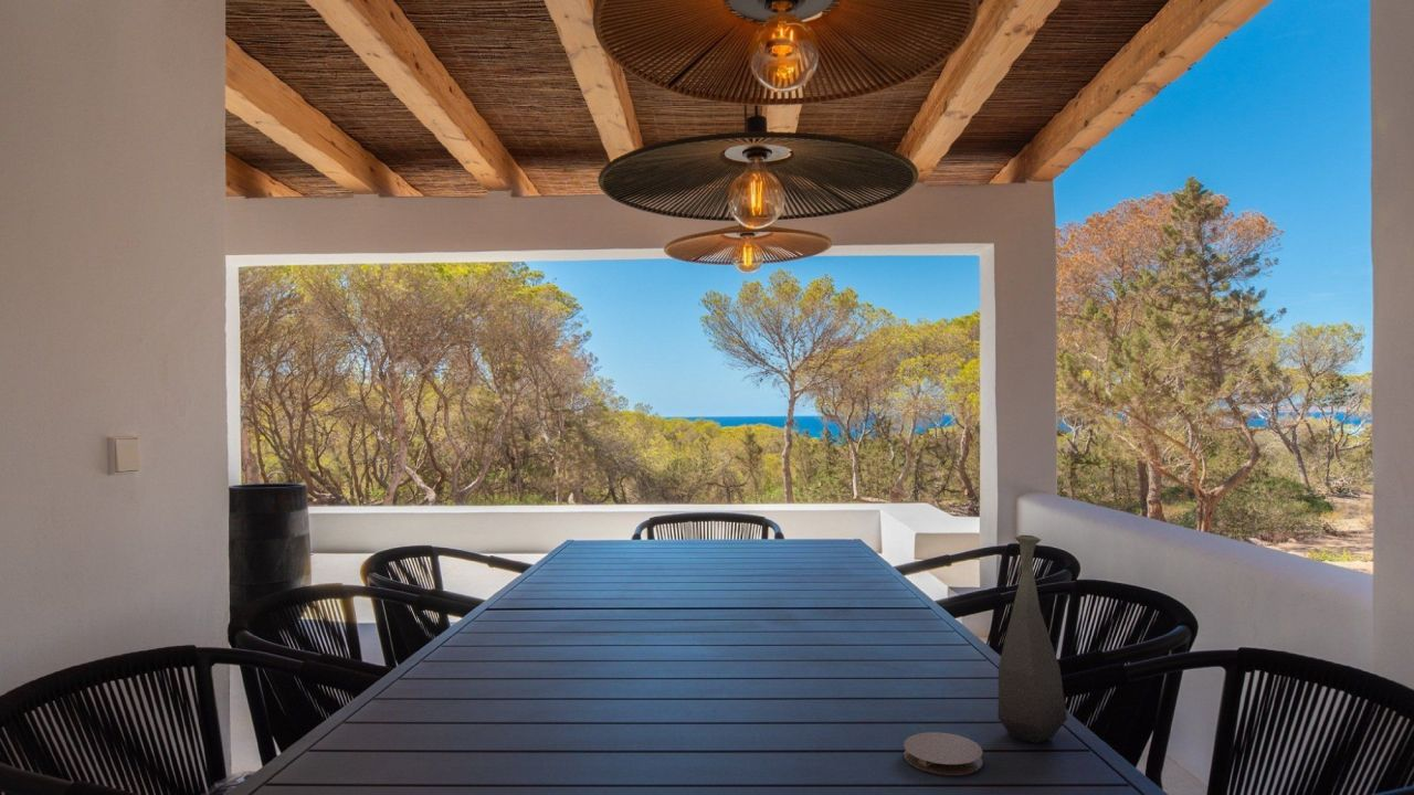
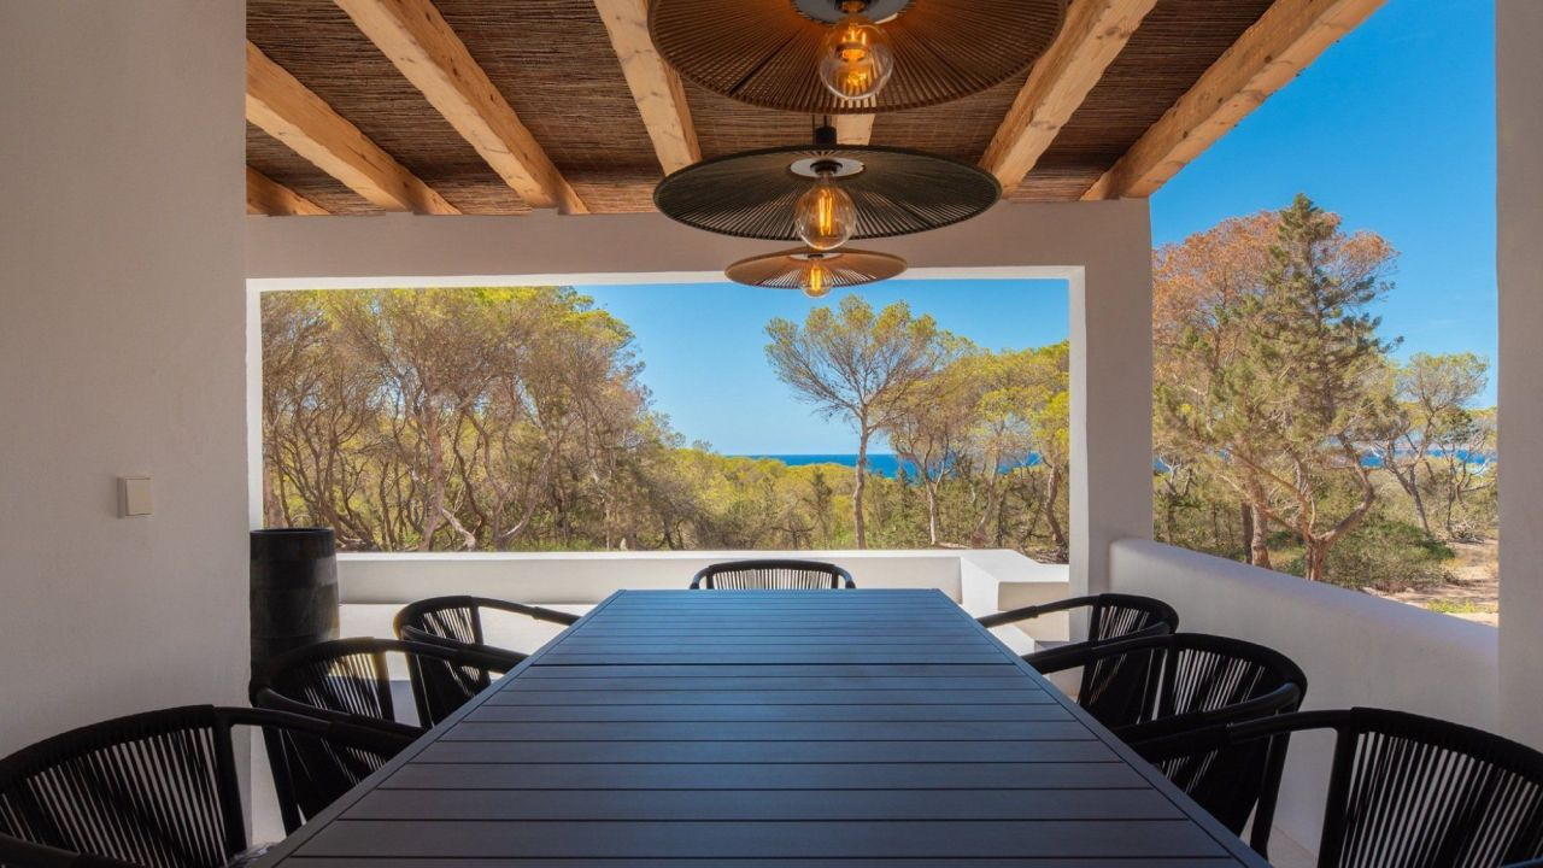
- bottle [998,534,1068,744]
- coaster [903,731,984,776]
